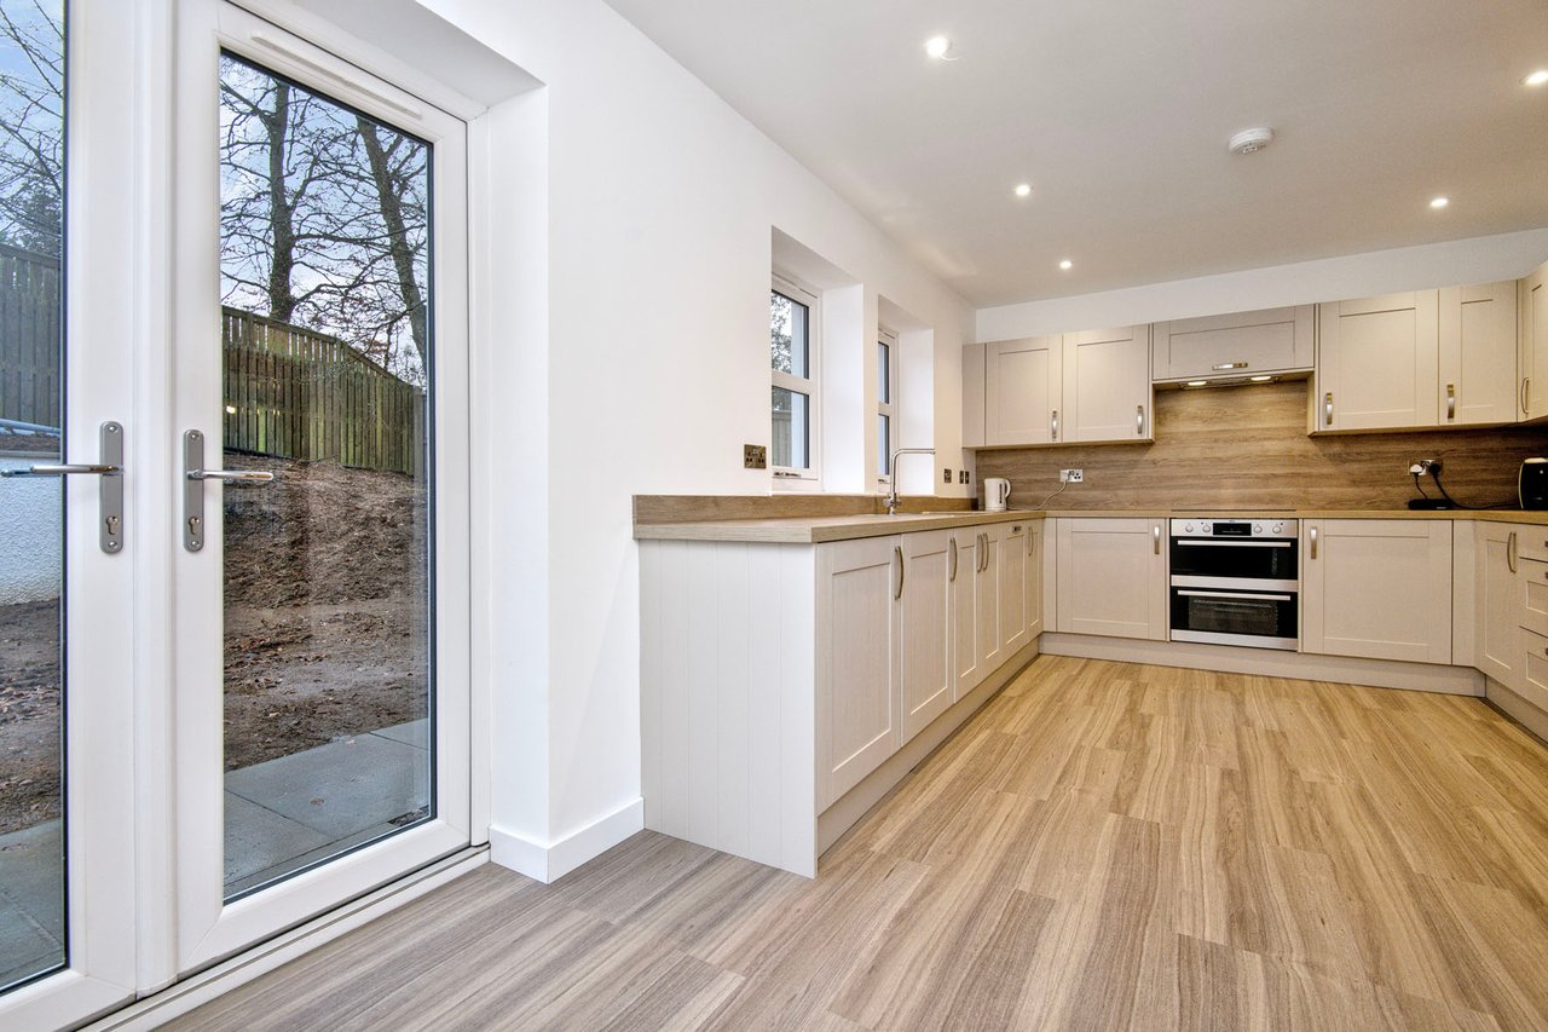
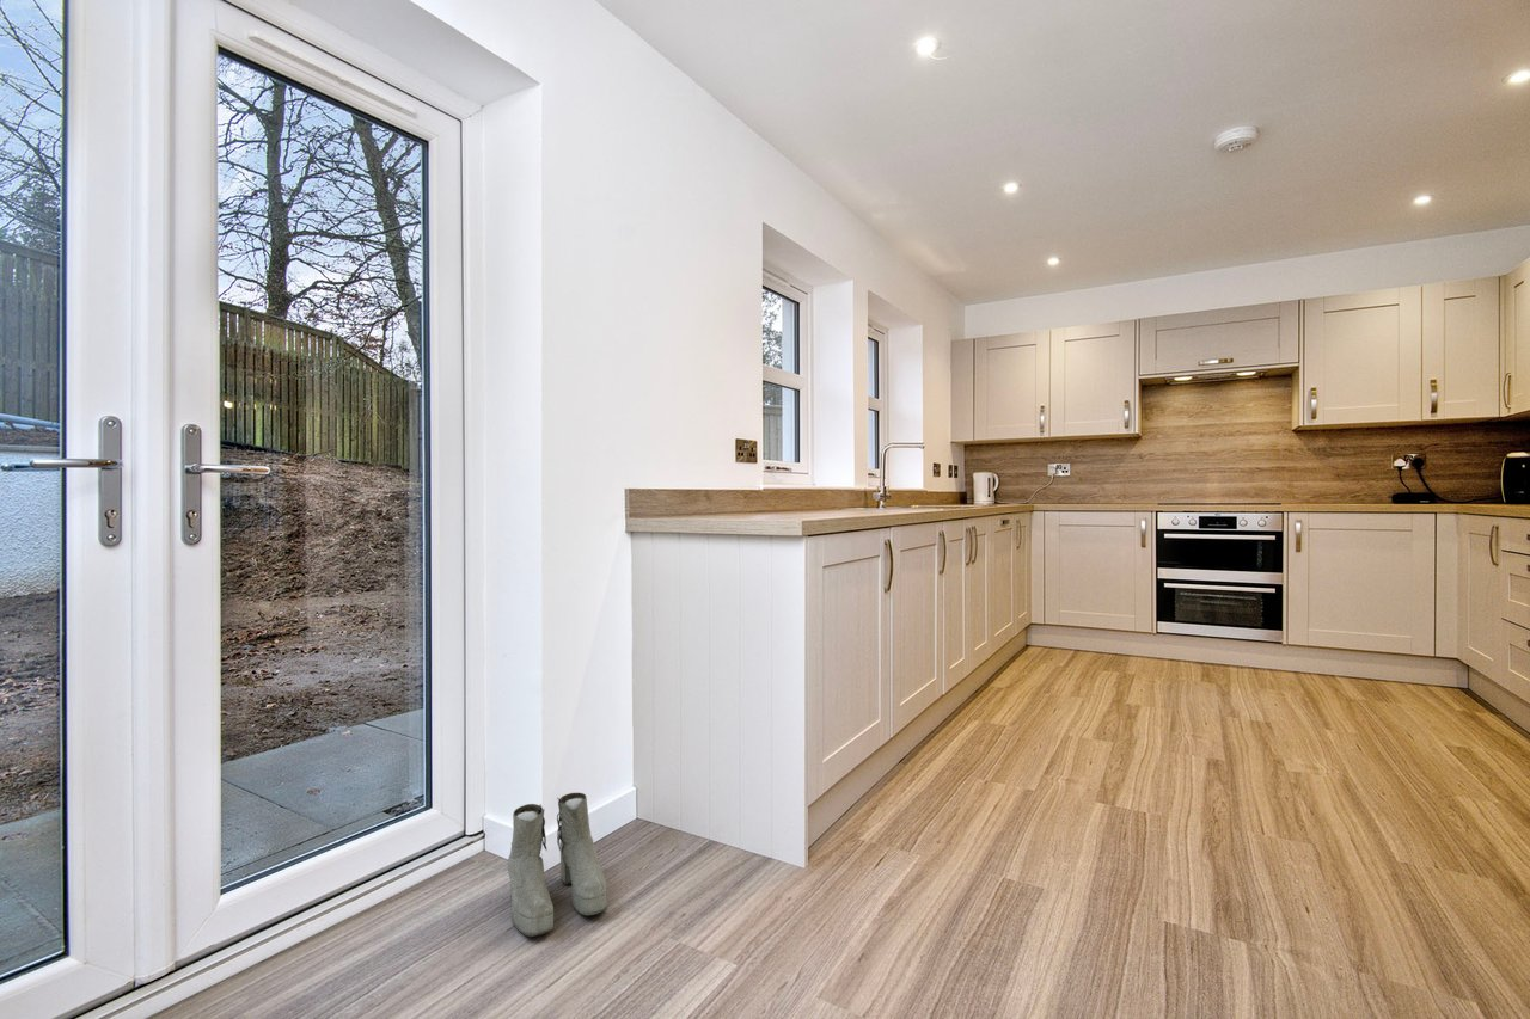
+ boots [507,792,608,938]
